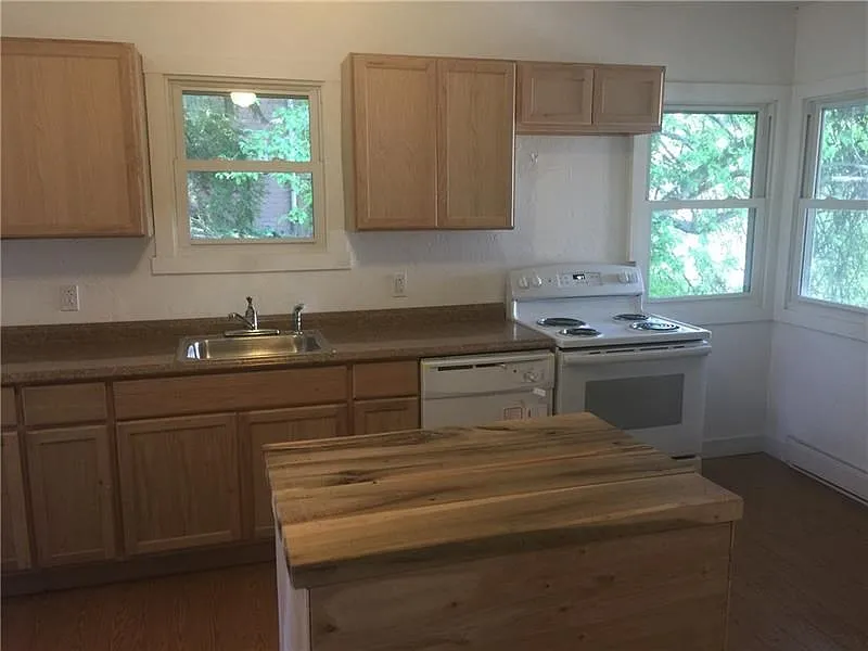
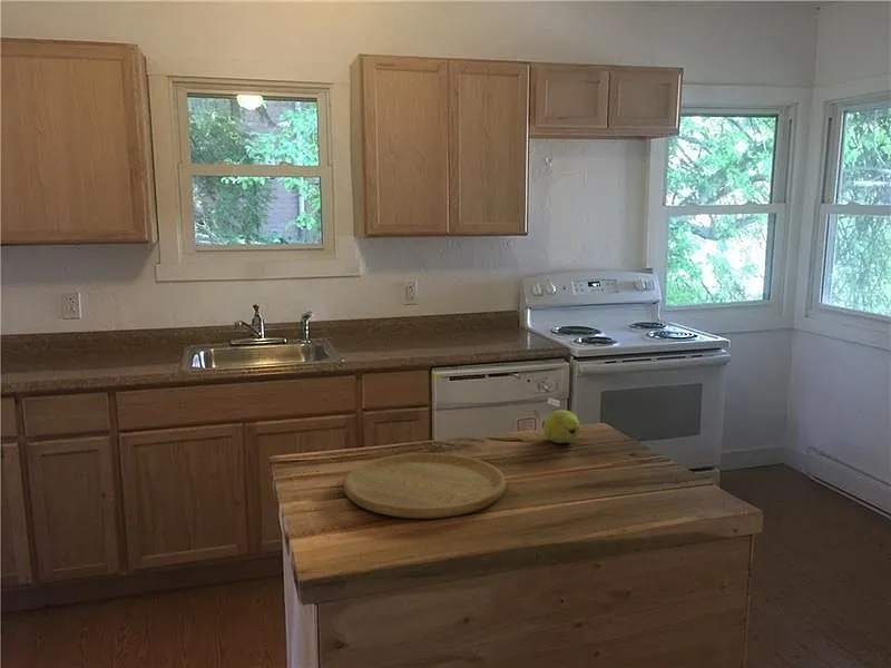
+ fruit [542,409,580,444]
+ cutting board [343,452,507,520]
